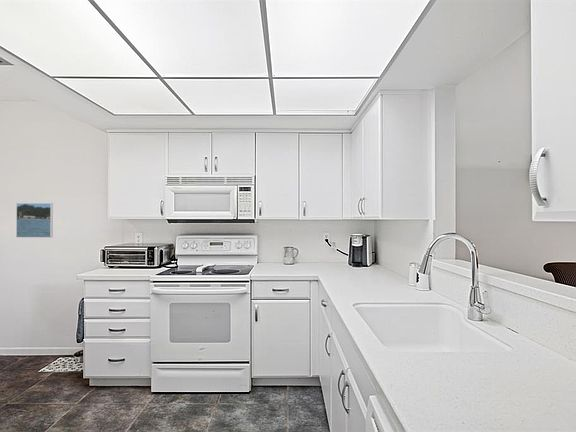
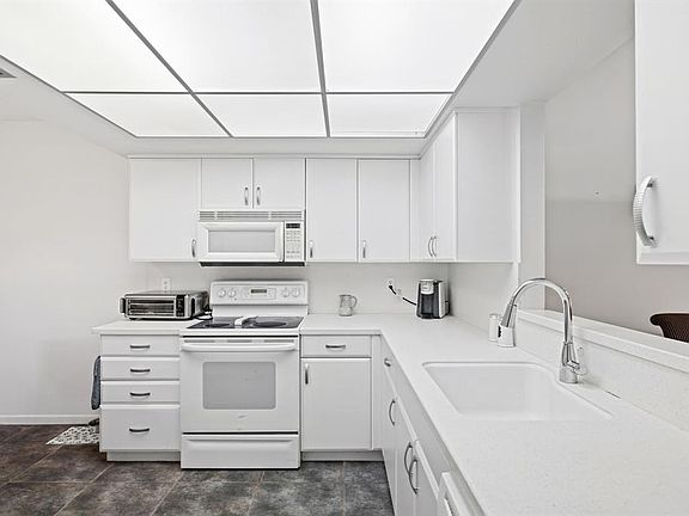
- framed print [15,202,54,239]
